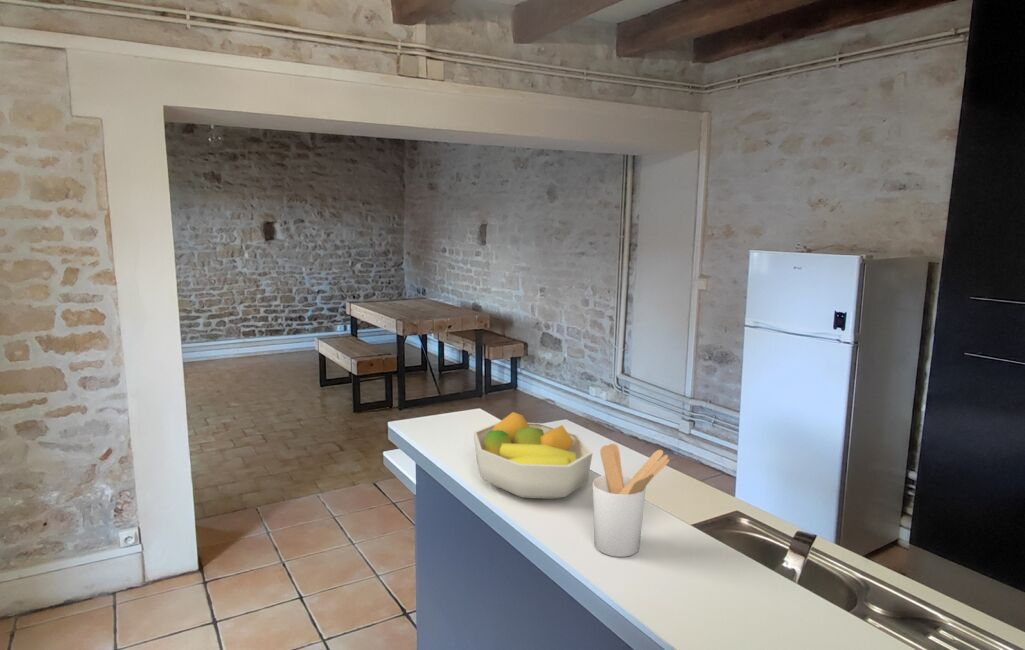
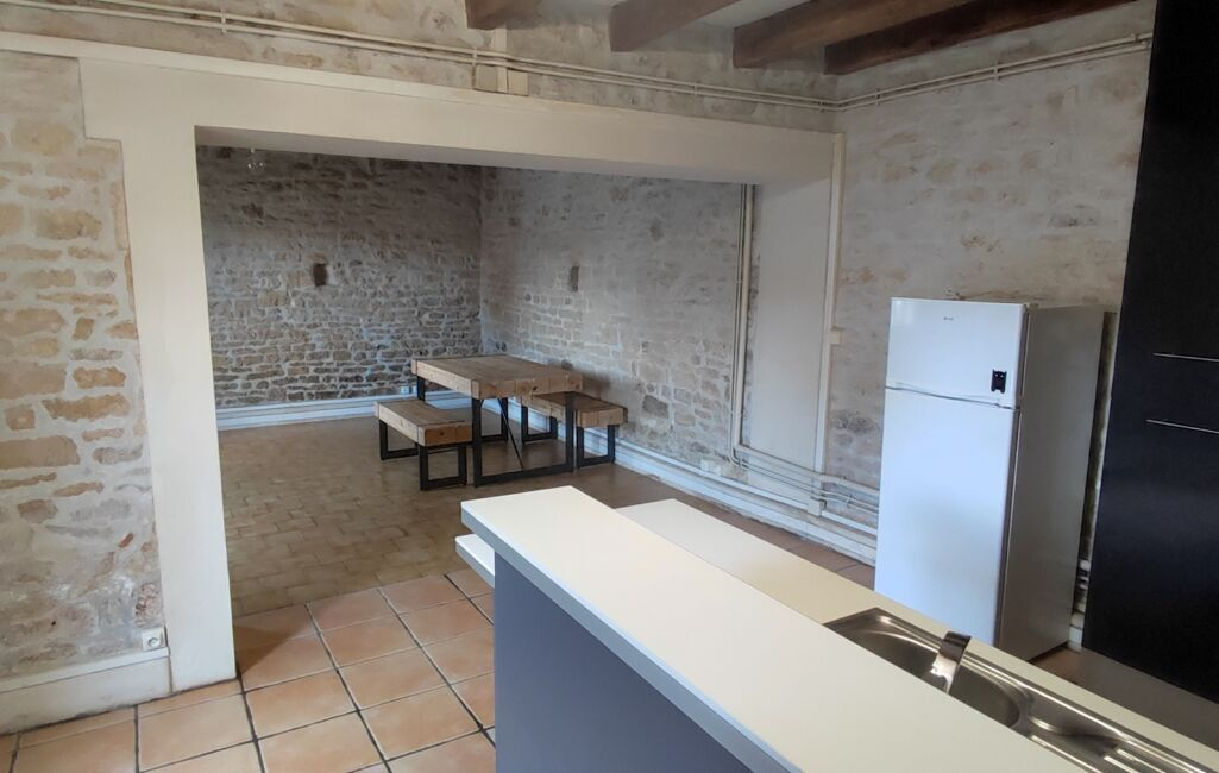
- fruit bowl [472,411,594,500]
- utensil holder [592,443,671,558]
